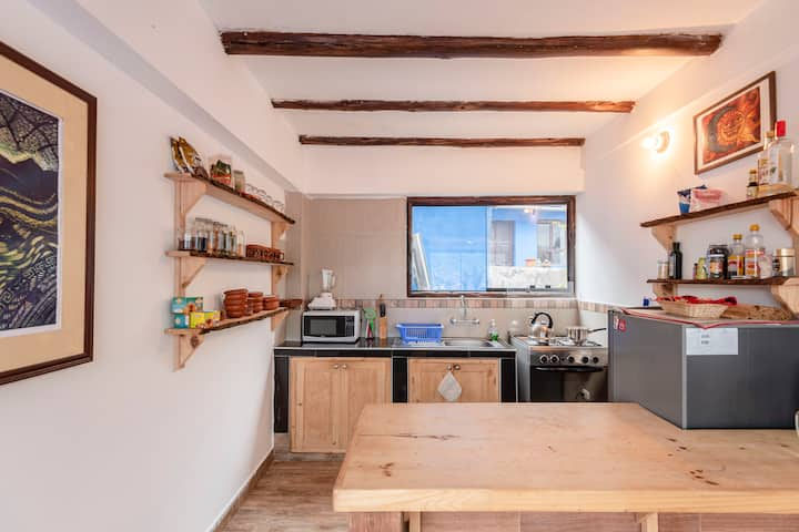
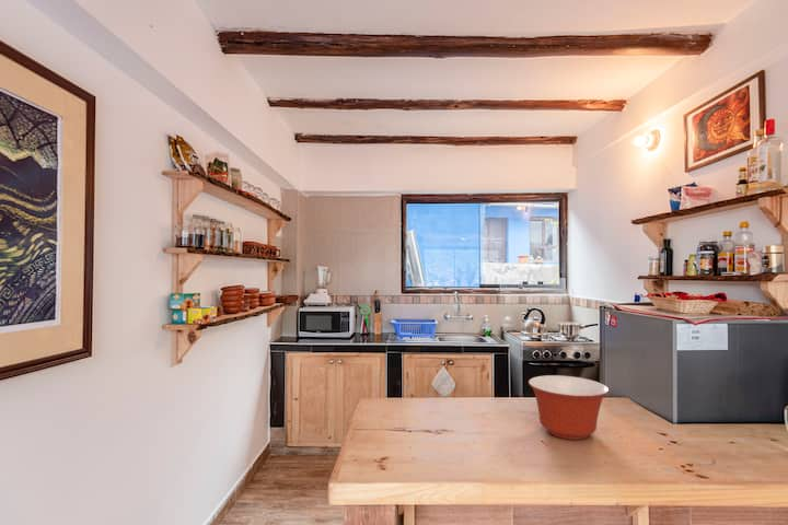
+ mixing bowl [528,374,610,441]
